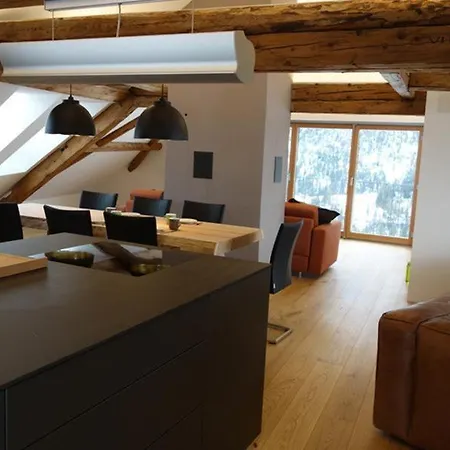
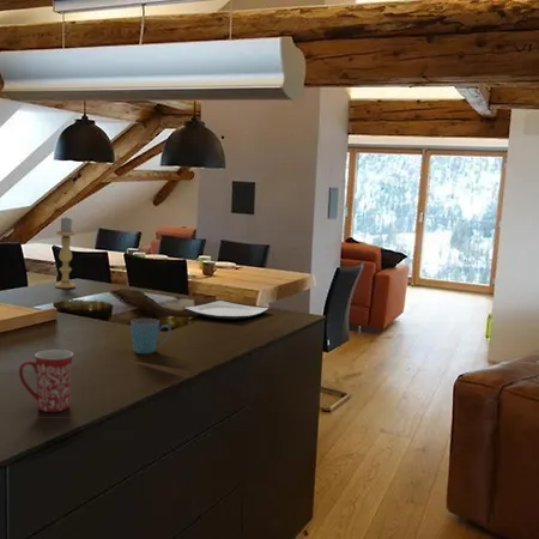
+ candle holder [54,216,77,289]
+ mug [129,317,172,355]
+ mug [18,349,74,413]
+ plate [183,299,270,321]
